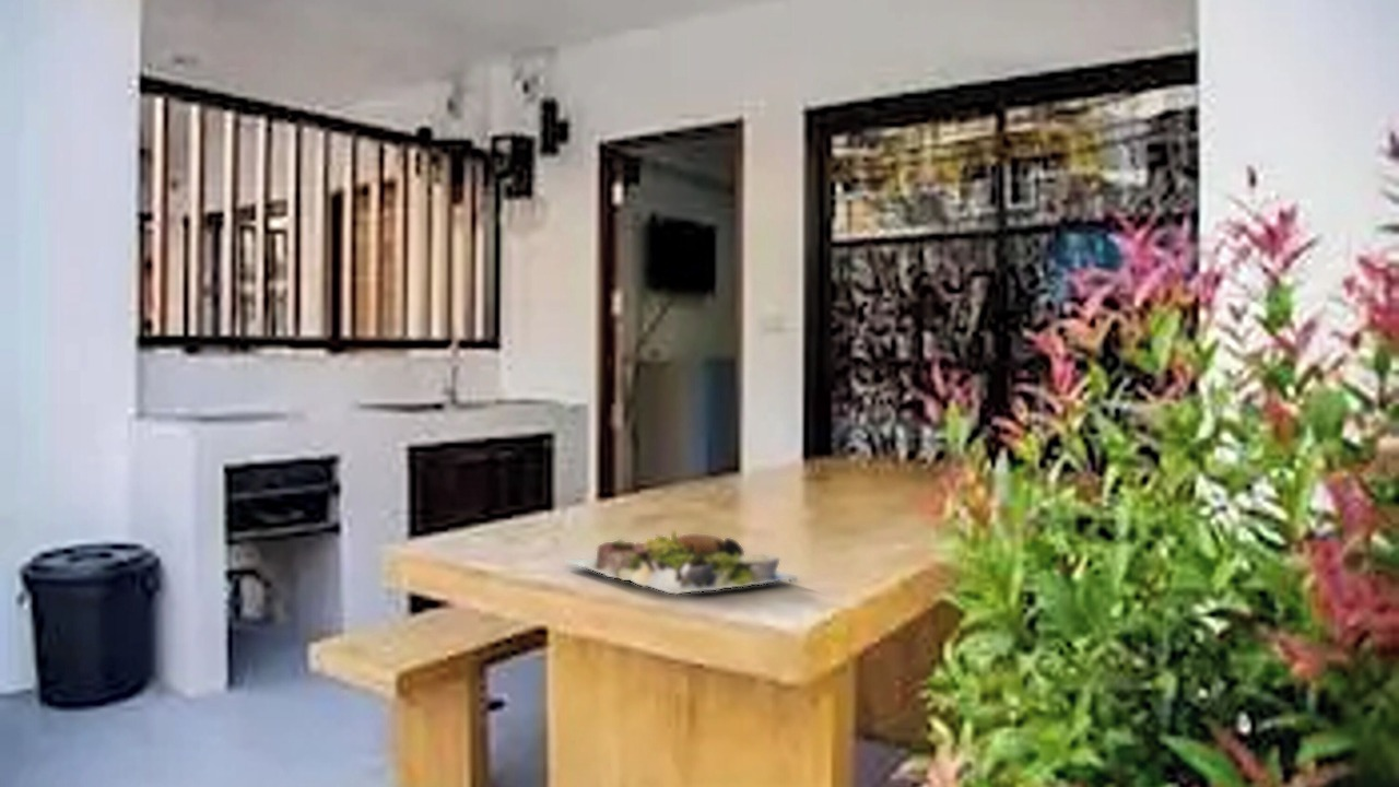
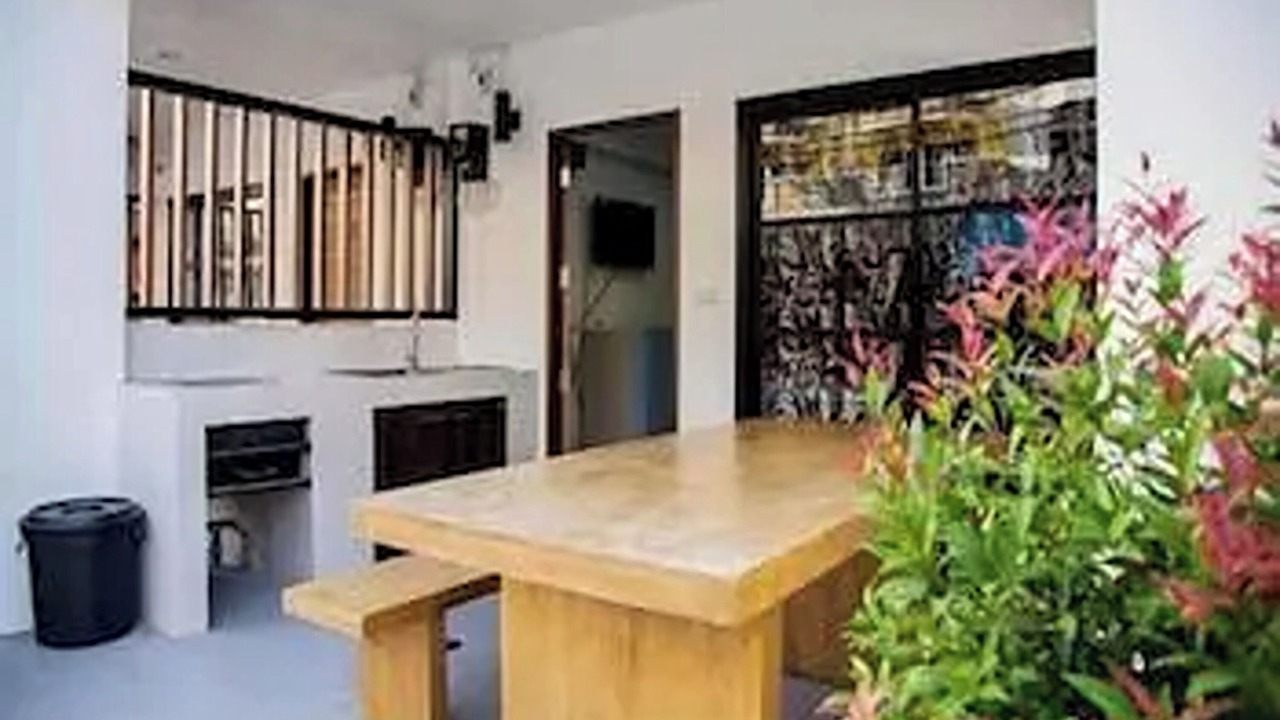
- food platter [564,529,801,596]
